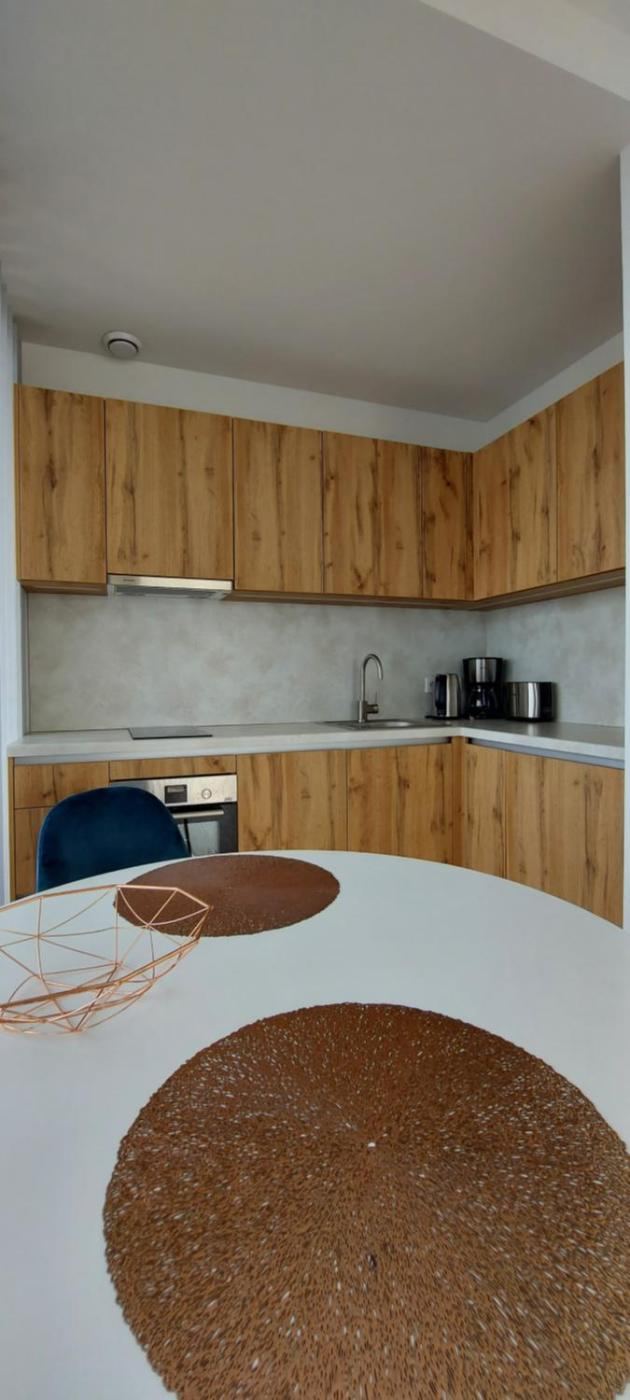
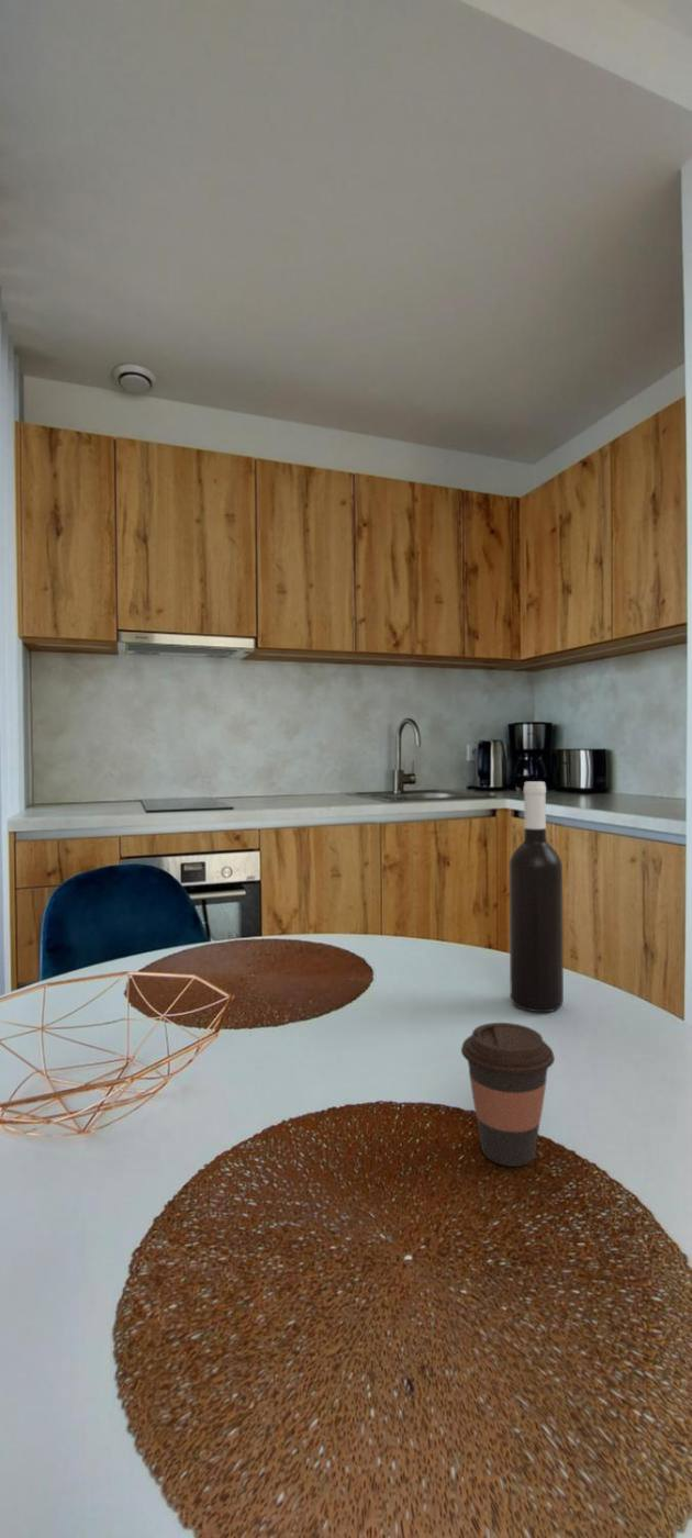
+ wine bottle [509,780,565,1013]
+ coffee cup [460,1022,556,1168]
